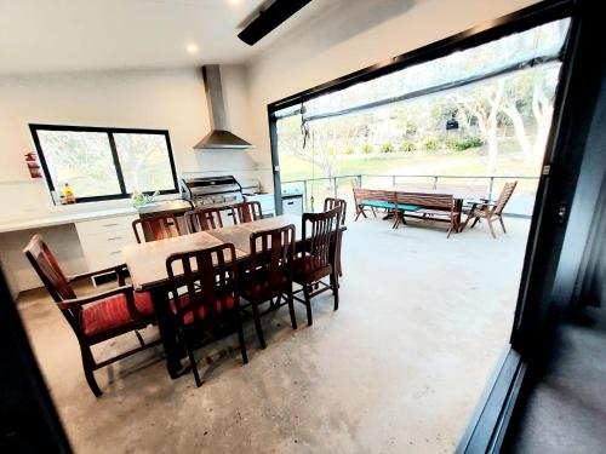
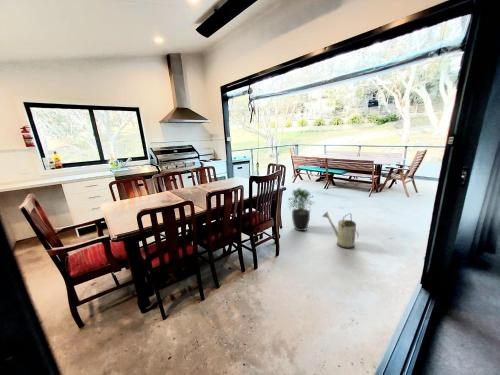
+ potted plant [287,187,316,232]
+ watering can [321,211,359,249]
